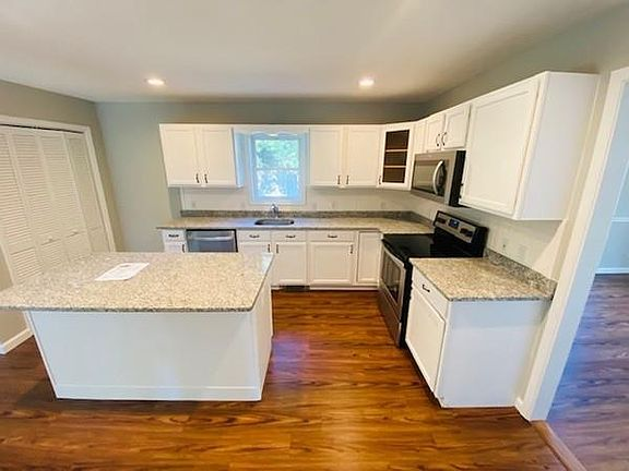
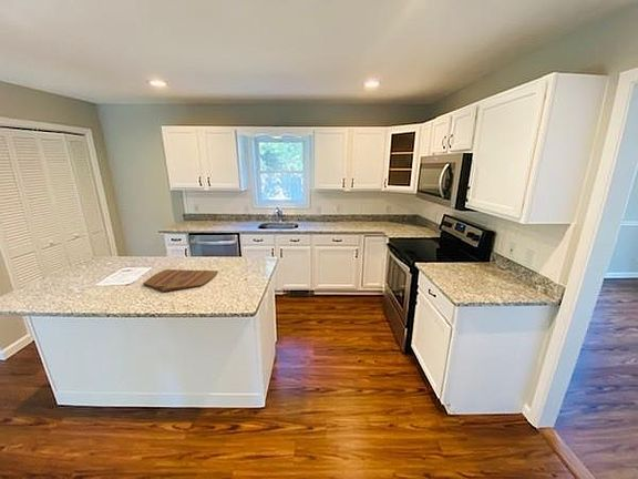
+ cutting board [143,268,219,293]
